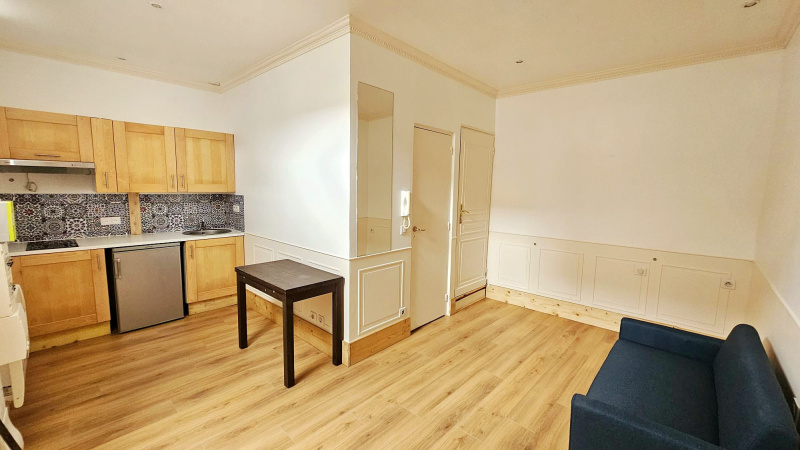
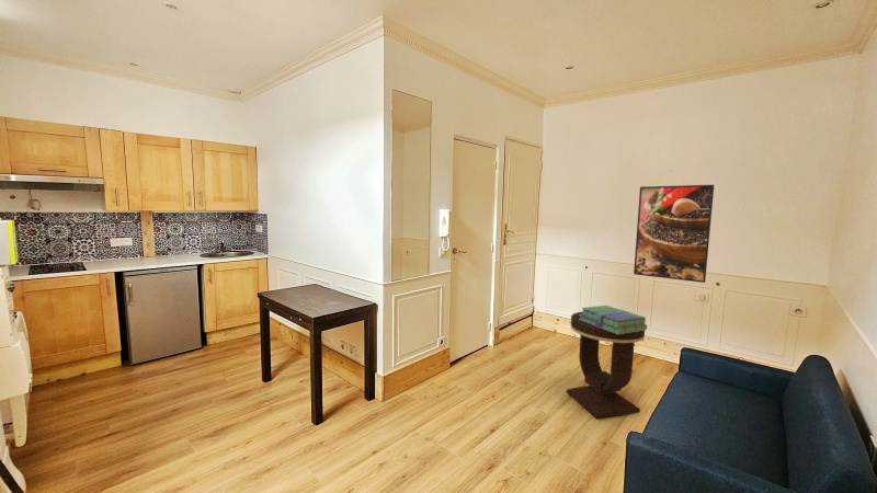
+ side table [566,311,646,420]
+ stack of books [579,305,648,334]
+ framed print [633,184,715,284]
